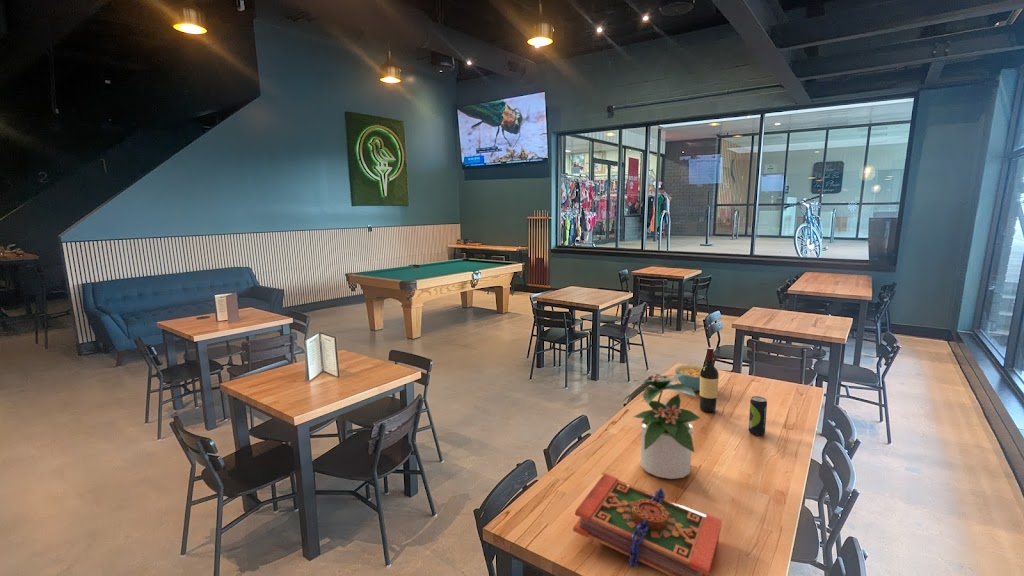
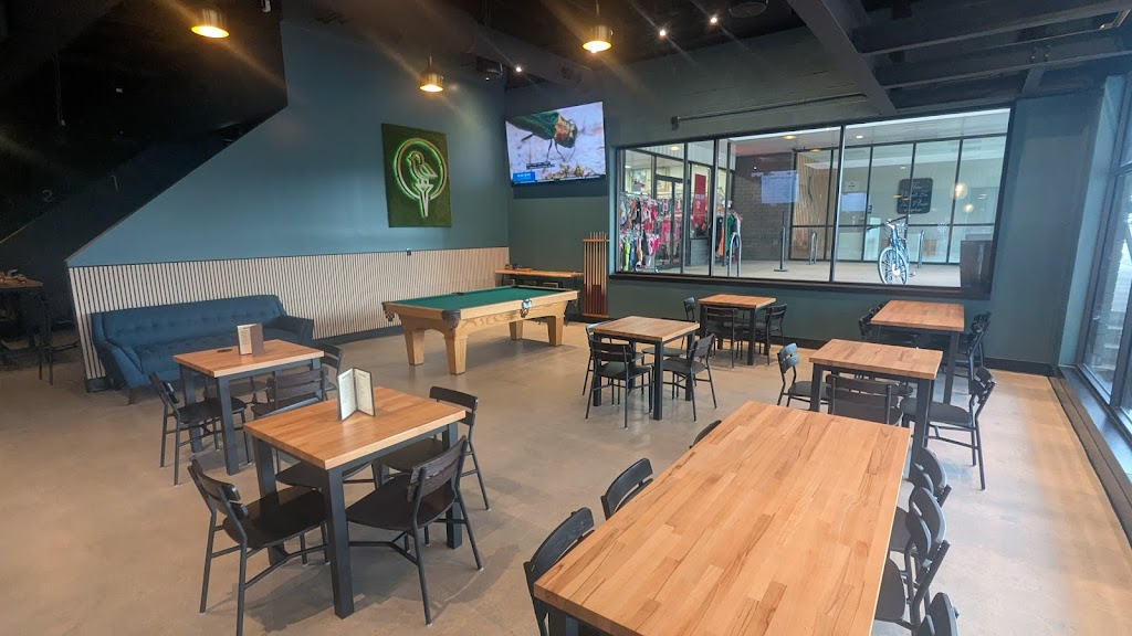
- book [572,472,723,576]
- potted plant [621,372,701,480]
- cereal bowl [674,364,704,392]
- beverage can [748,395,768,436]
- wine bottle [699,347,720,413]
